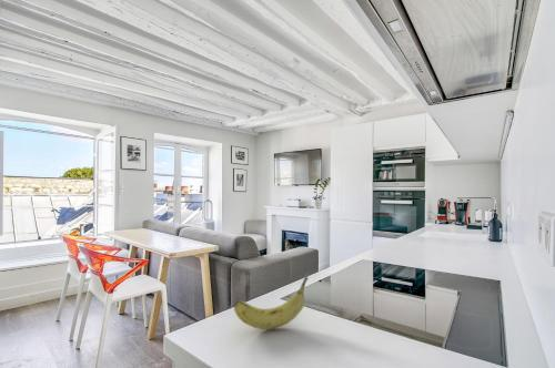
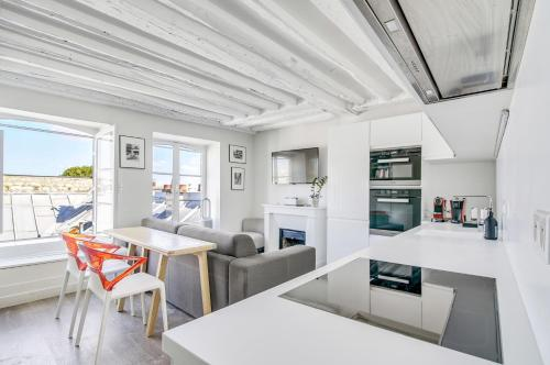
- fruit [233,272,309,330]
